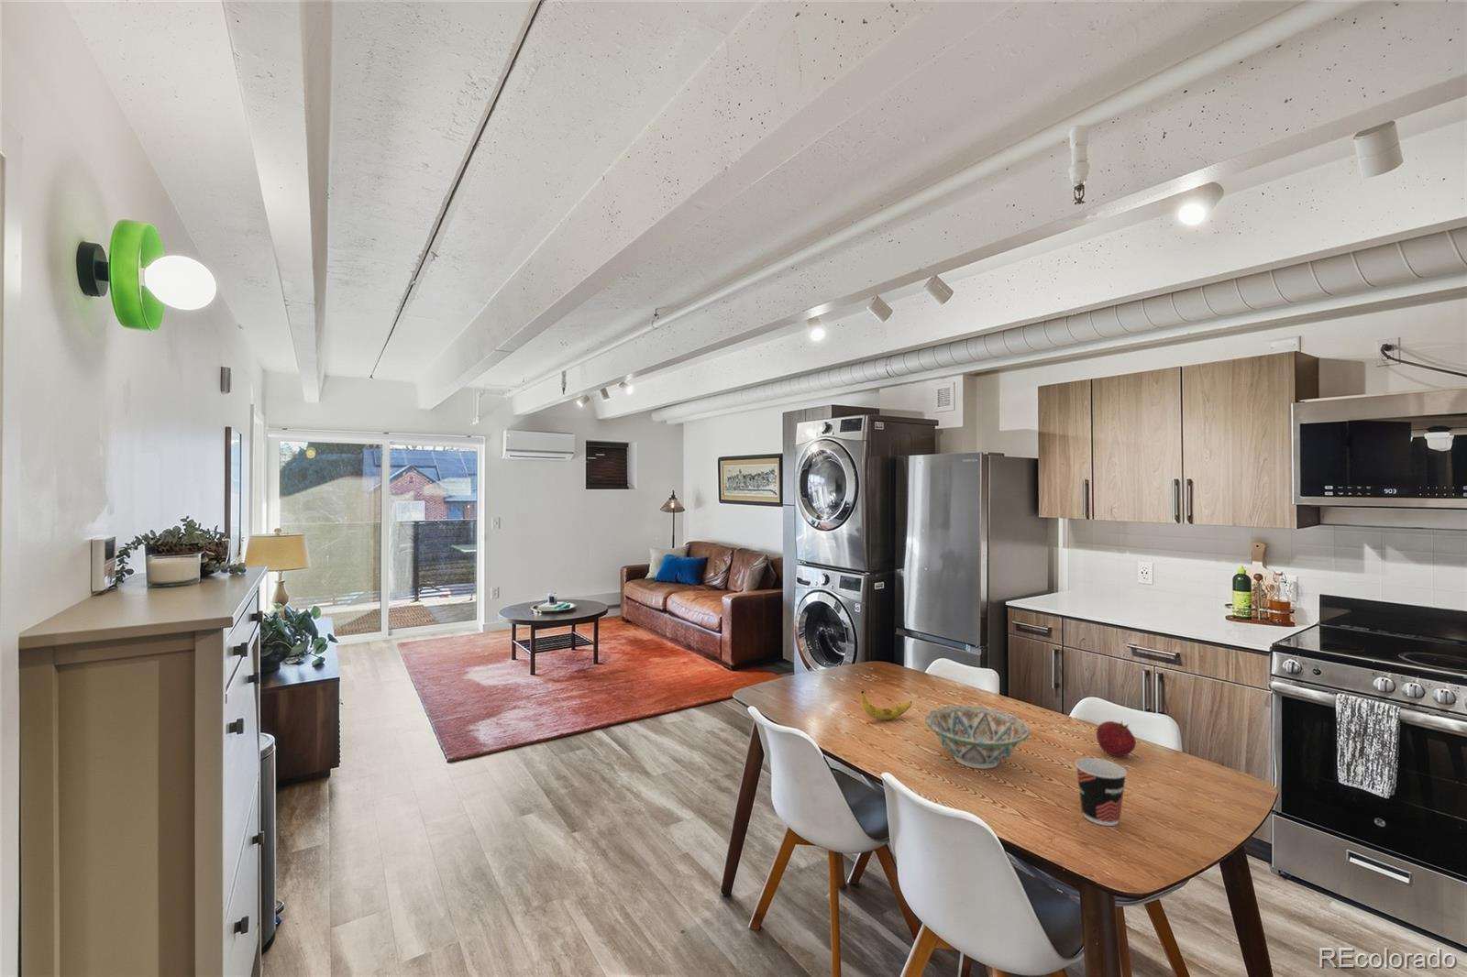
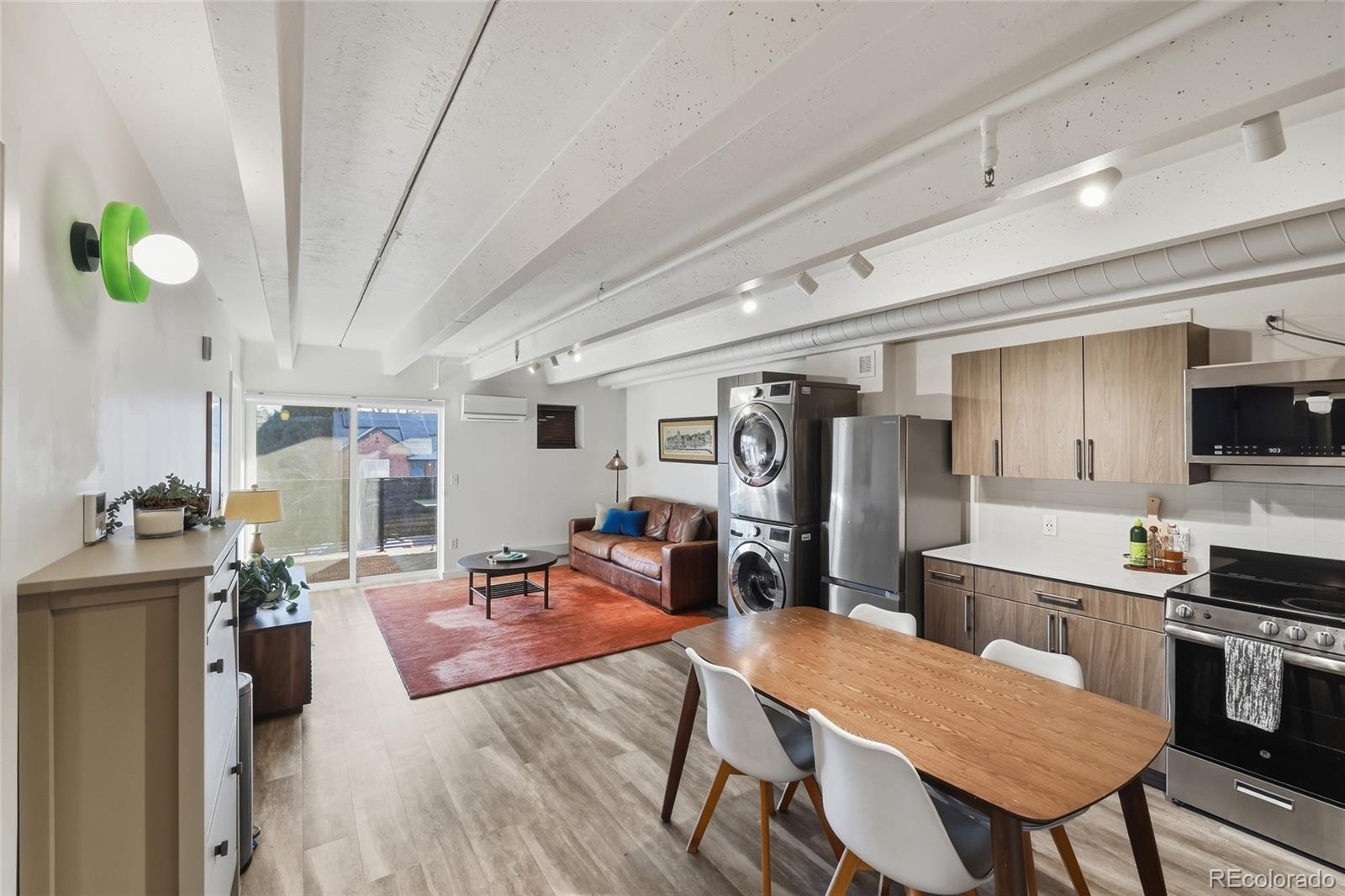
- cup [1073,757,1128,827]
- banana [861,690,913,721]
- decorative bowl [924,704,1031,770]
- fruit [1096,721,1137,758]
